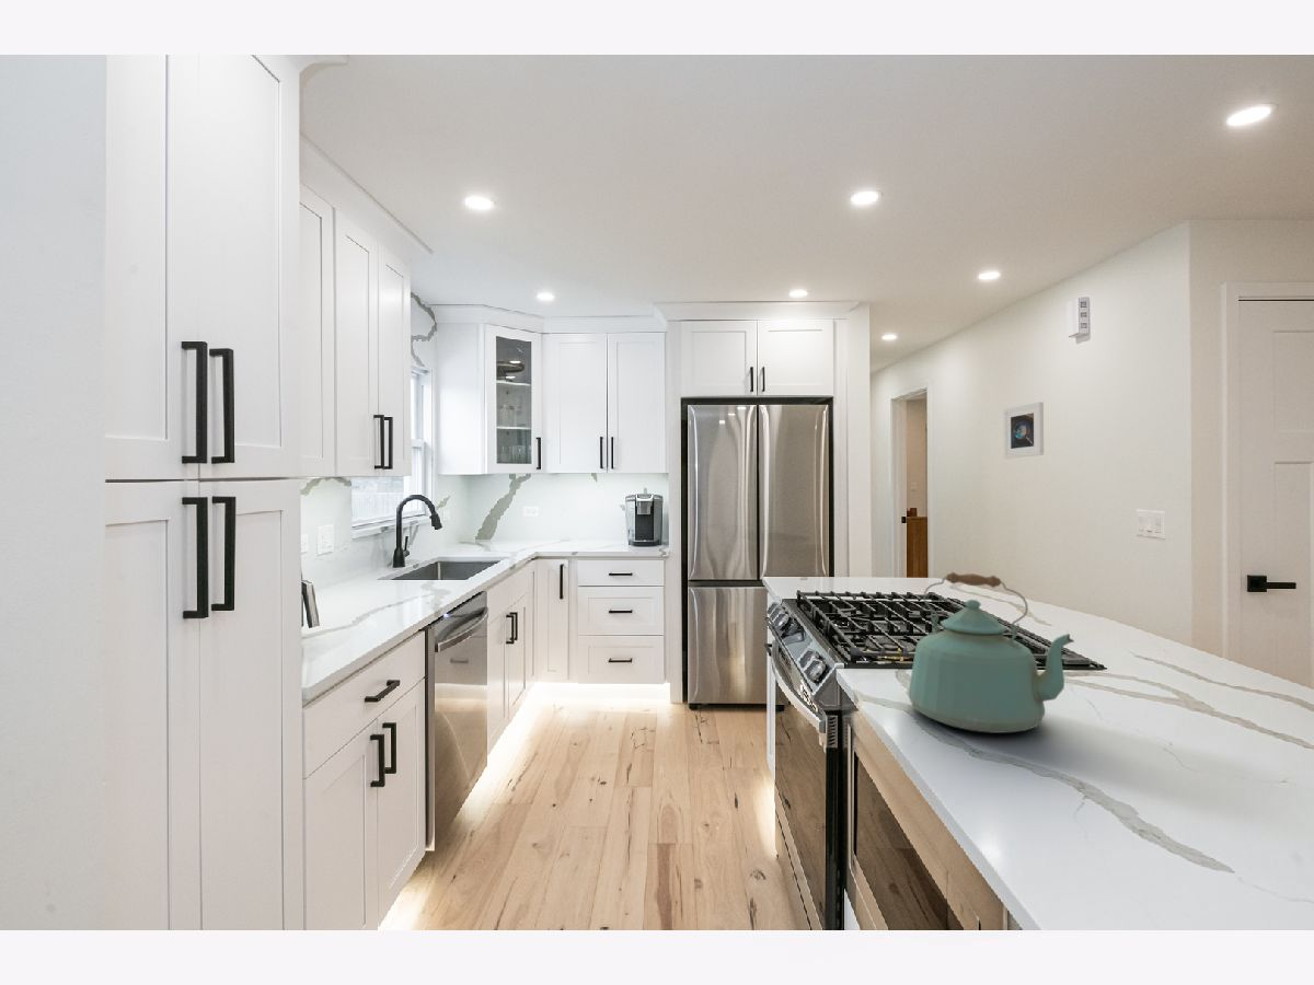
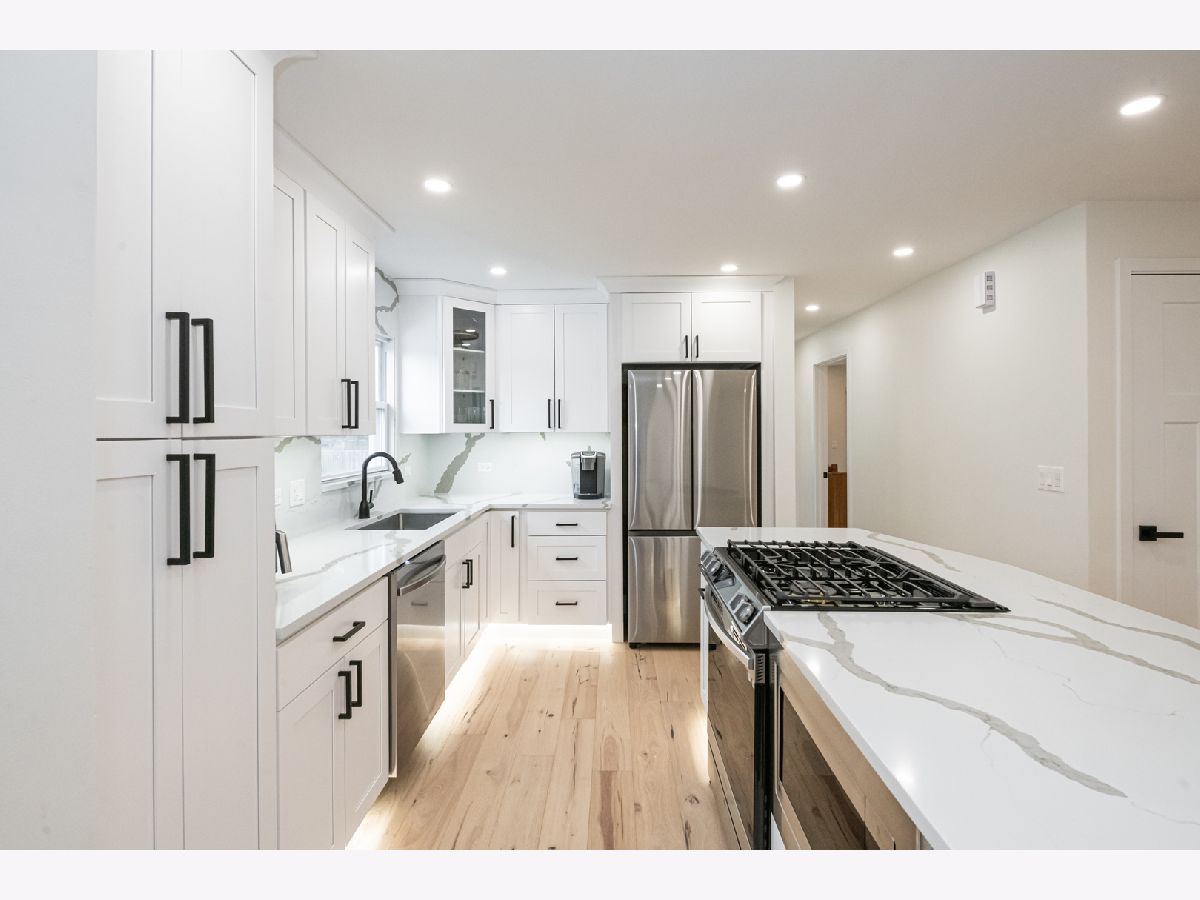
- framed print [1003,401,1045,460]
- kettle [908,571,1075,734]
